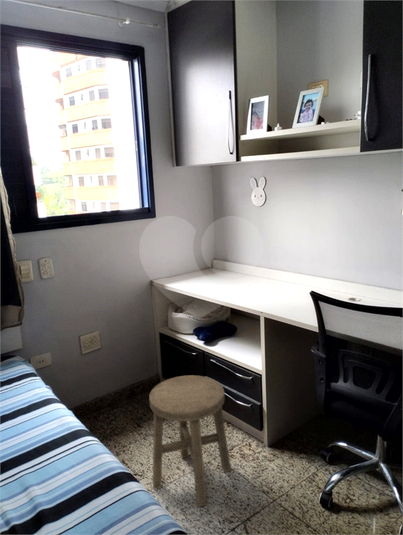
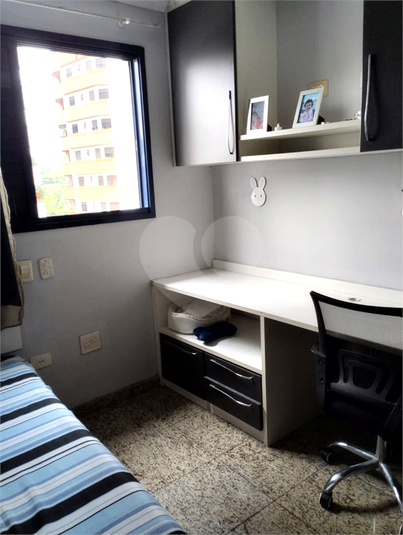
- stool [148,374,232,508]
